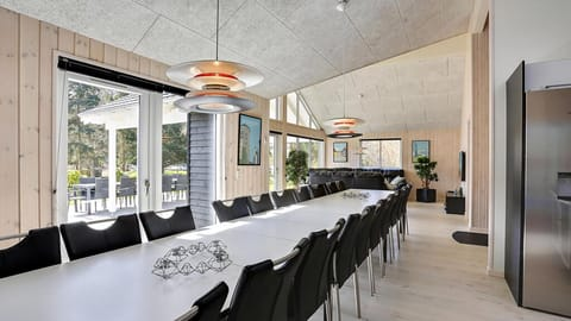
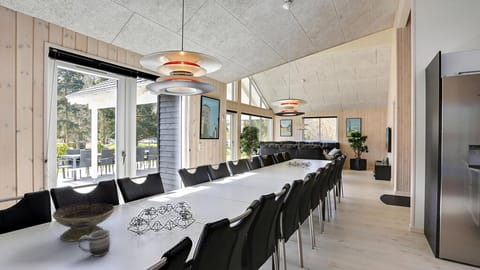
+ decorative bowl [52,202,116,242]
+ mug [78,229,112,258]
